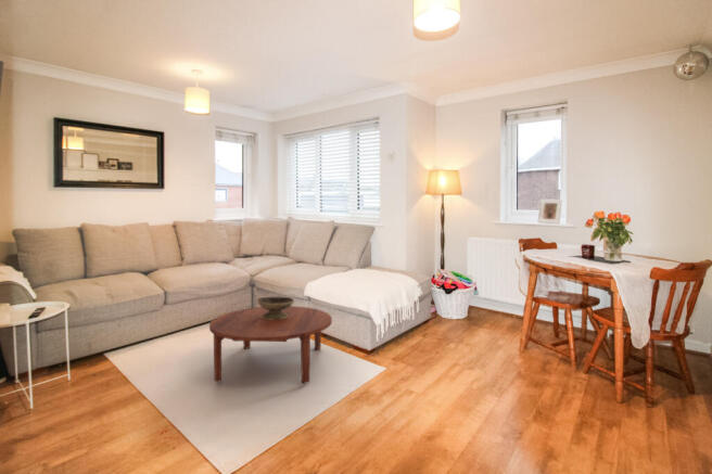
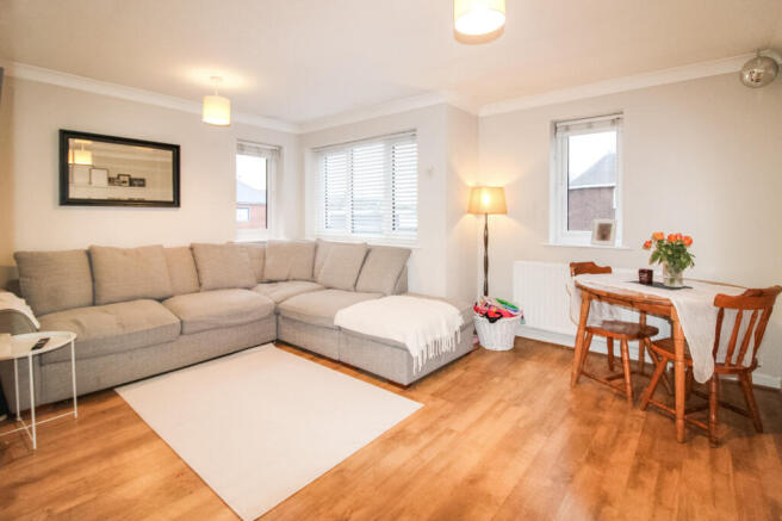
- coffee table [208,305,333,385]
- decorative bowl [256,296,295,320]
